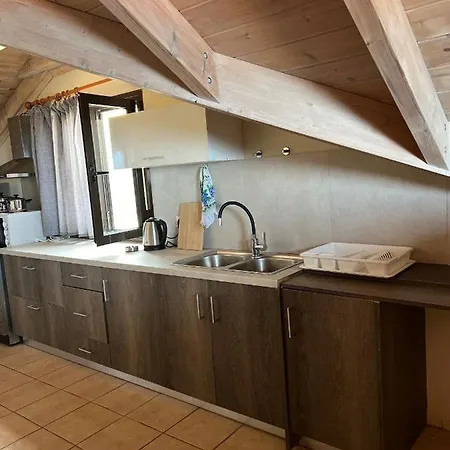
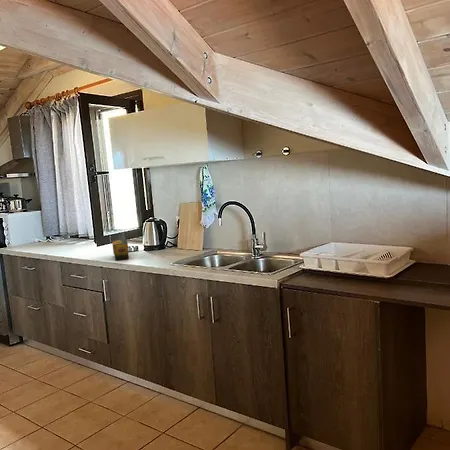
+ tea box [111,238,130,261]
